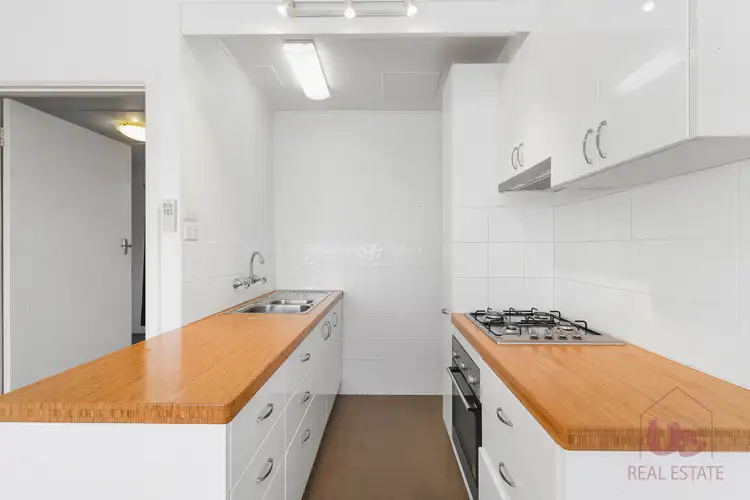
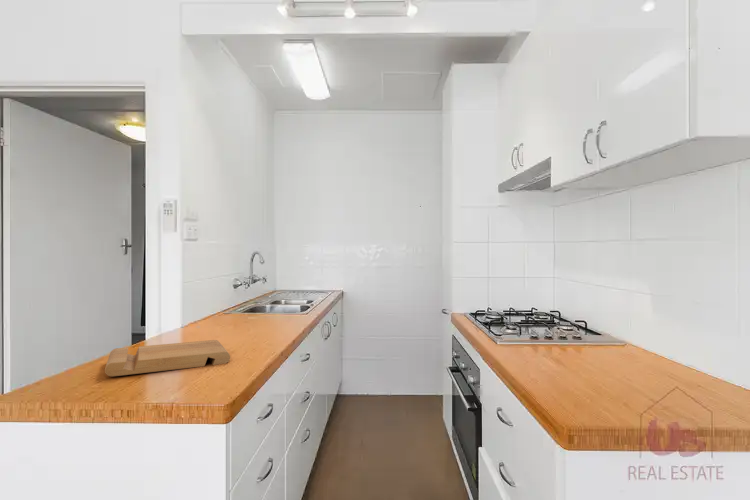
+ cutting board [104,339,231,377]
